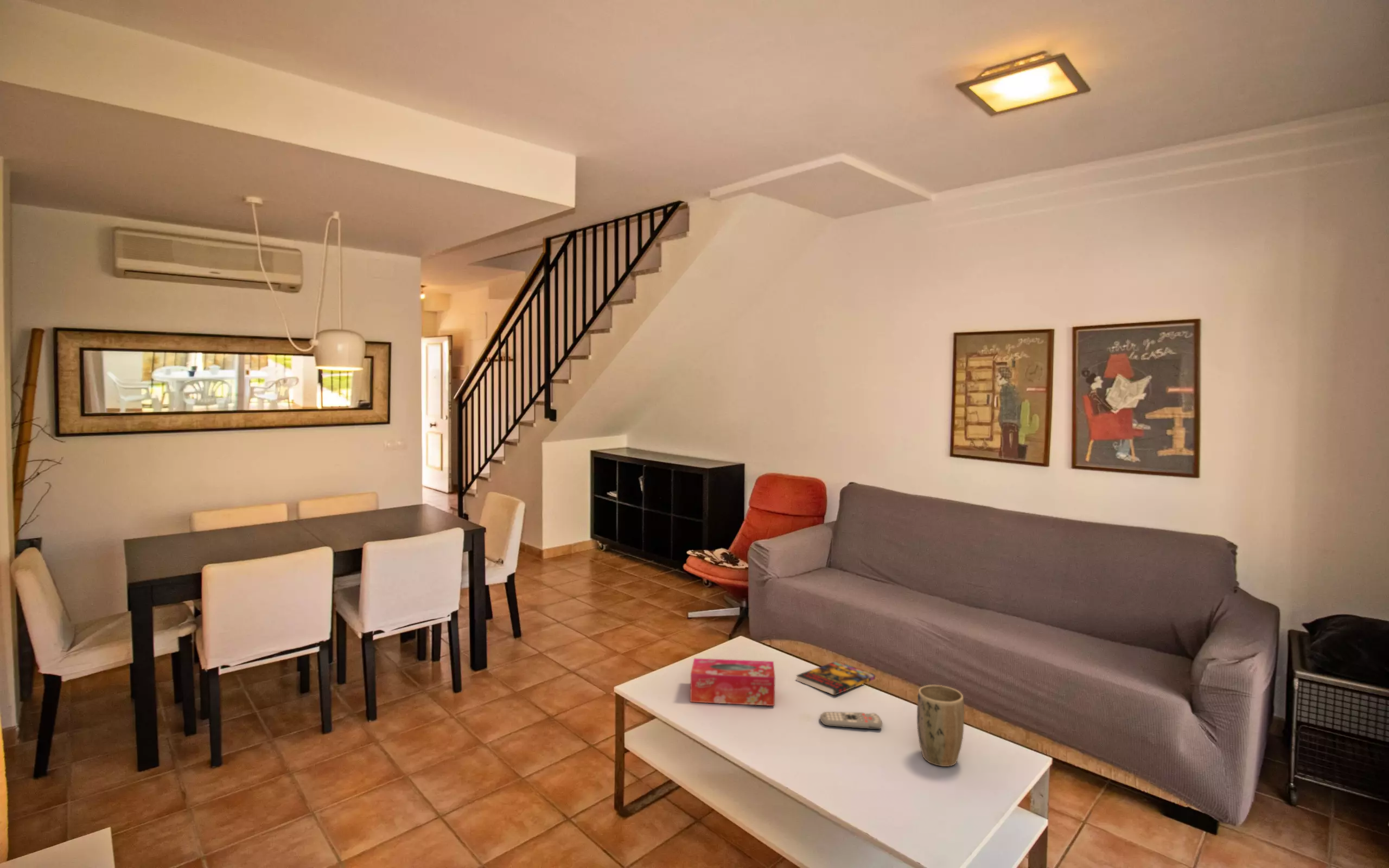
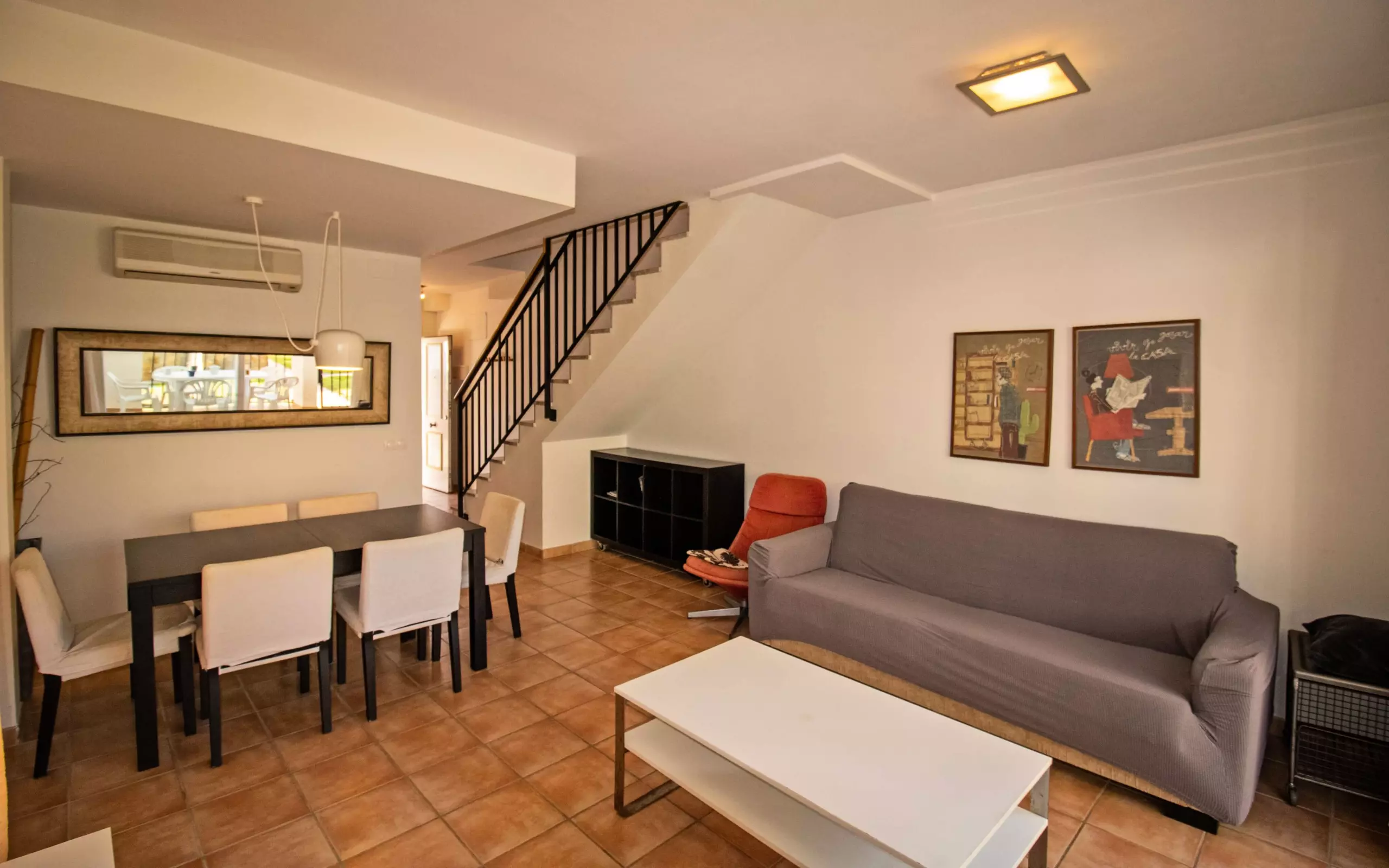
- plant pot [916,685,965,767]
- remote control [819,711,883,730]
- tissue box [690,658,776,706]
- book [795,660,876,695]
